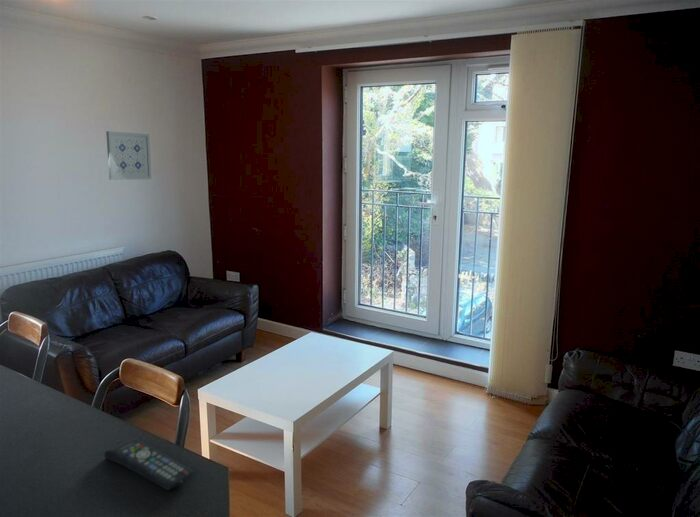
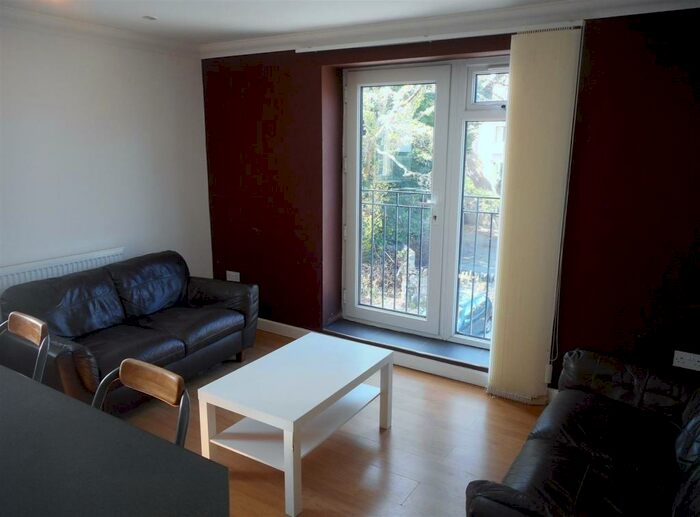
- wall art [105,130,153,181]
- remote control [103,437,195,491]
